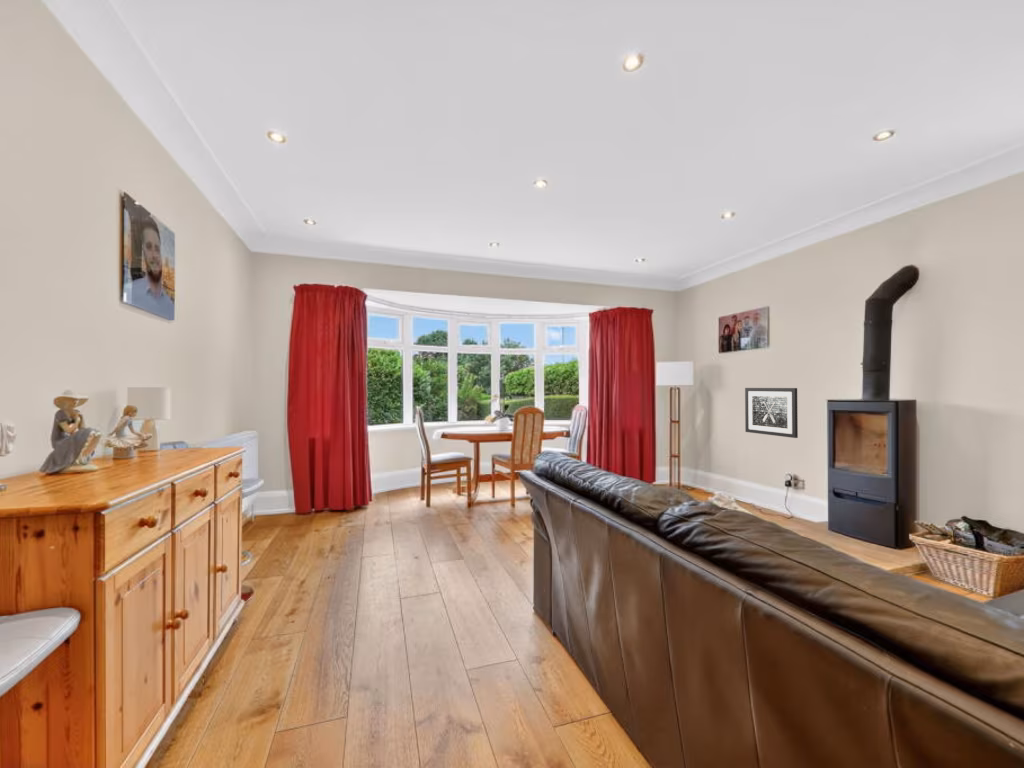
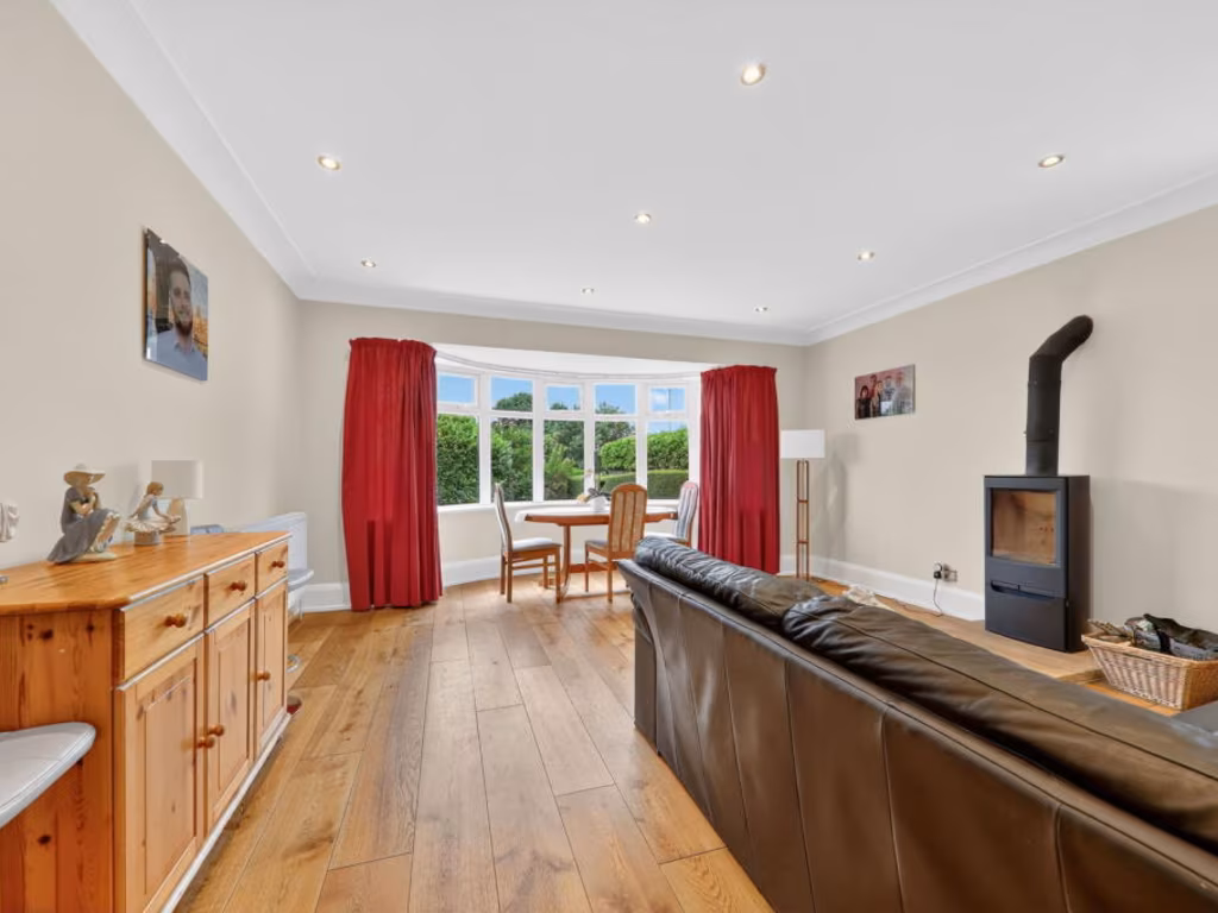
- wall art [744,387,799,439]
